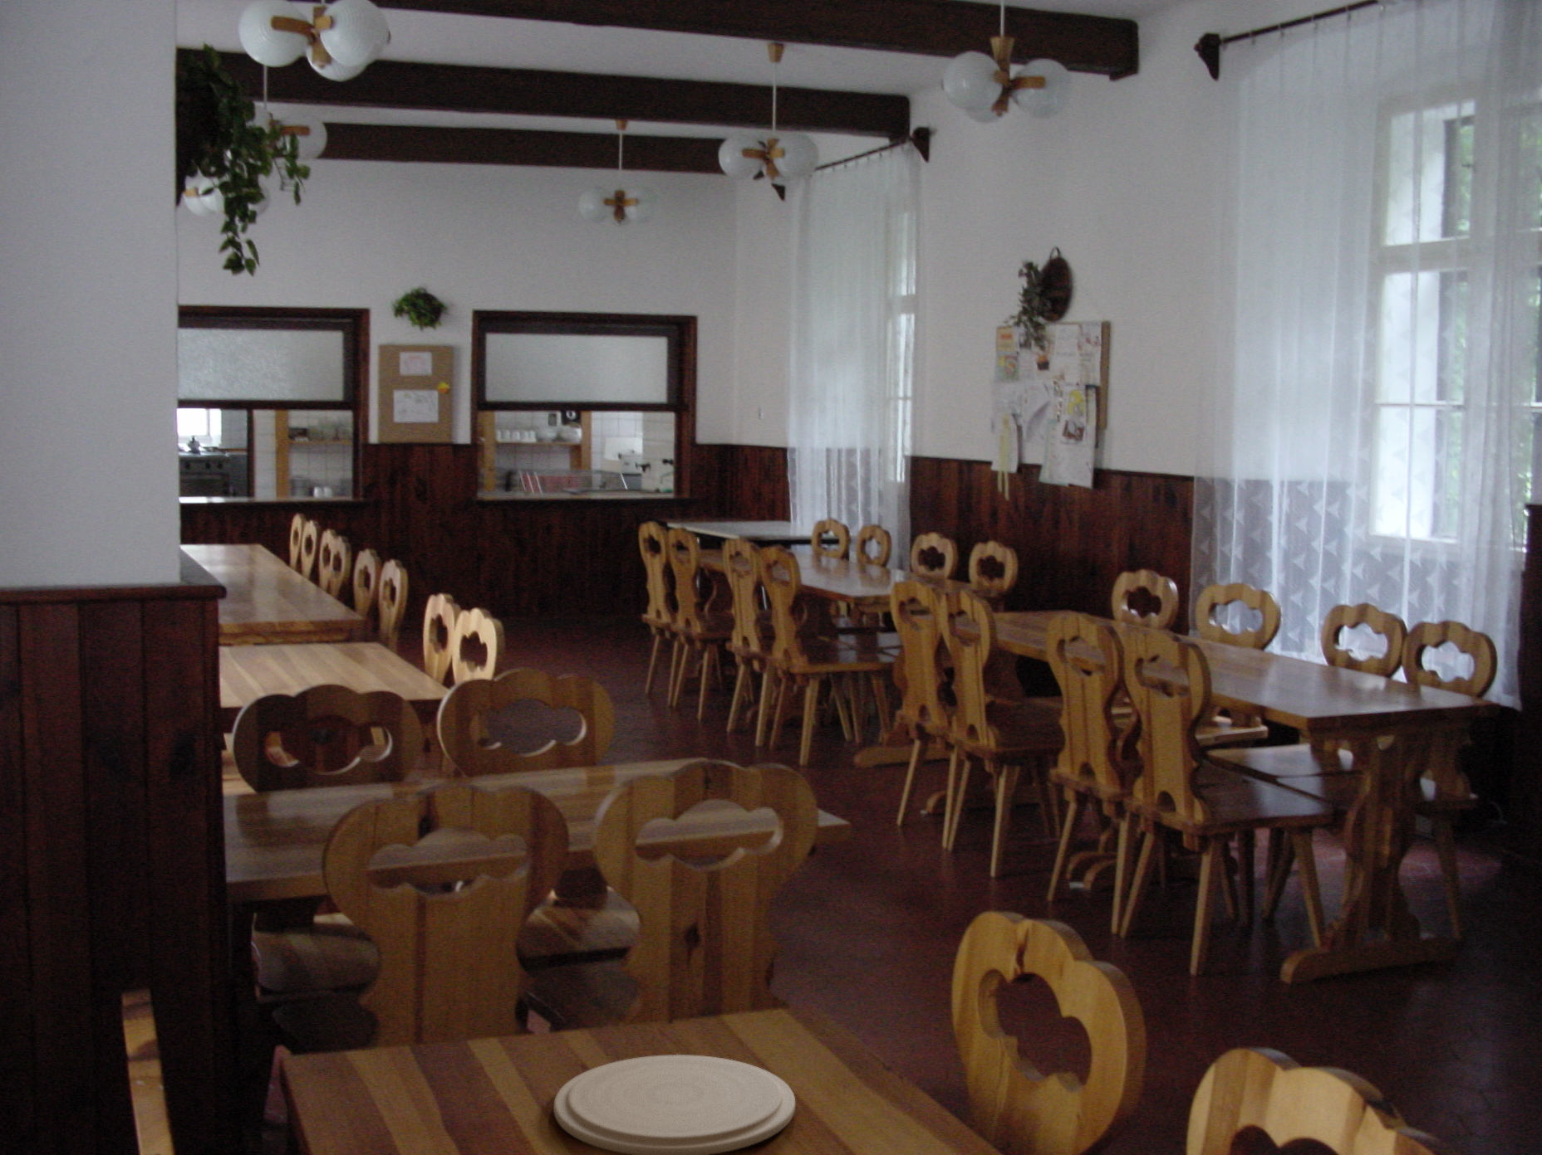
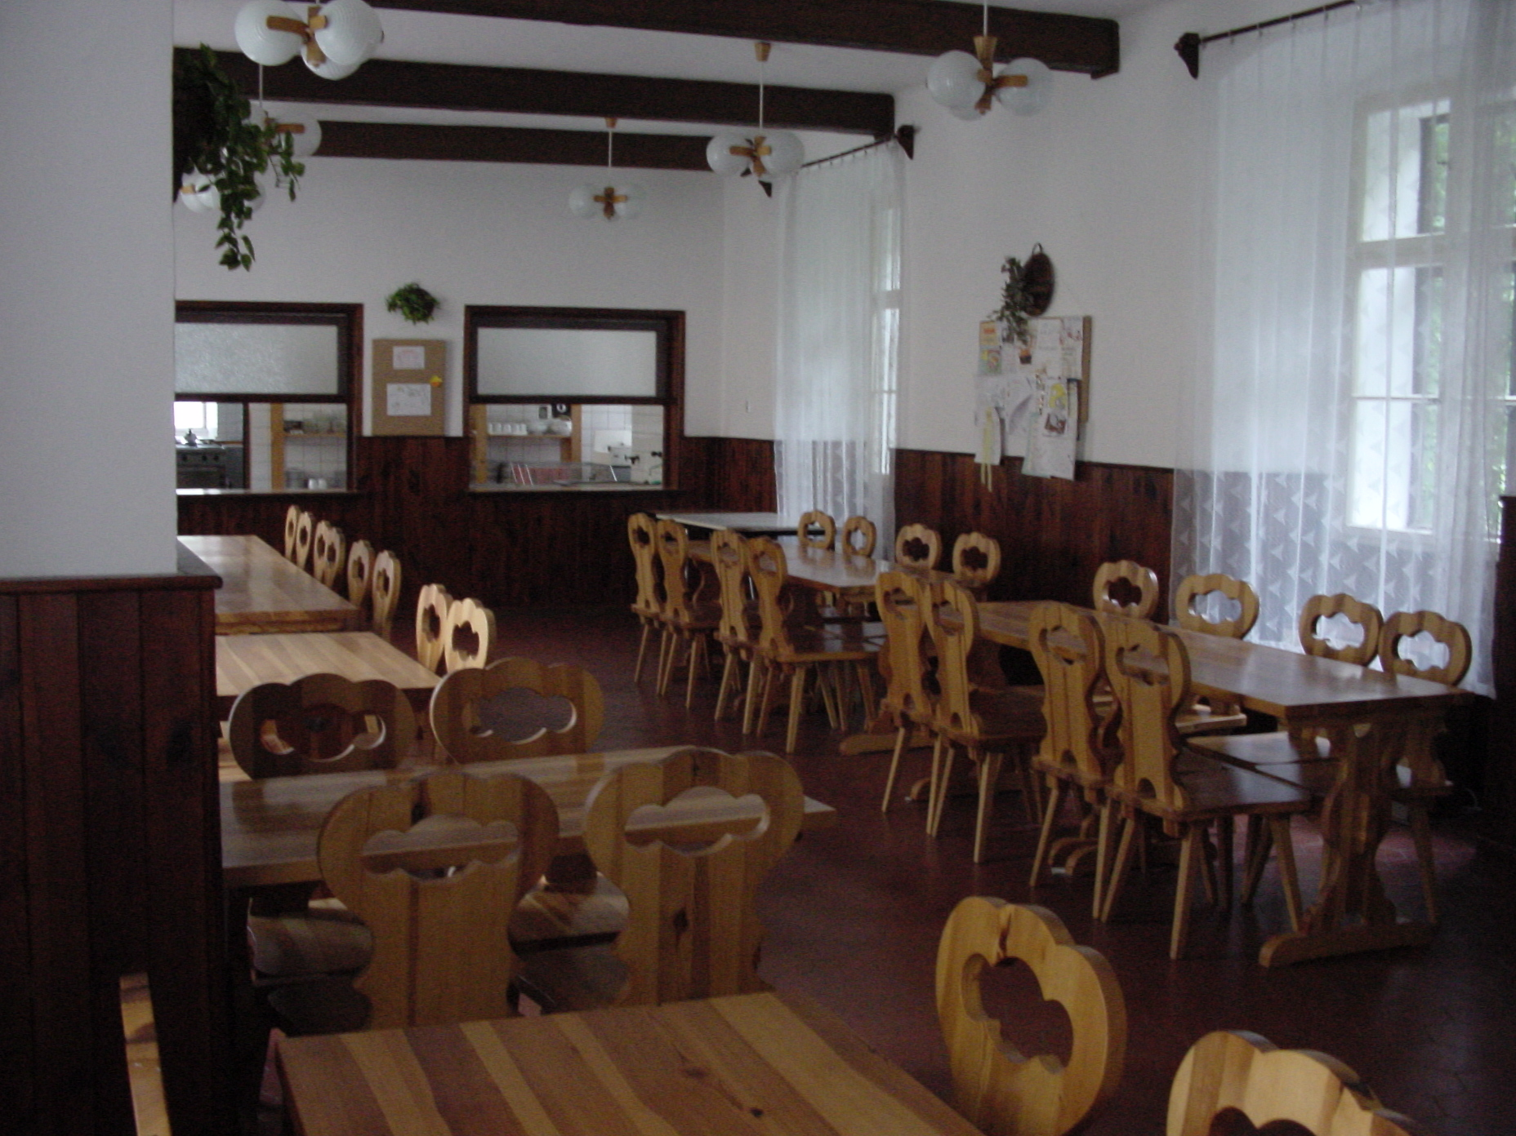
- plate [552,1054,796,1155]
